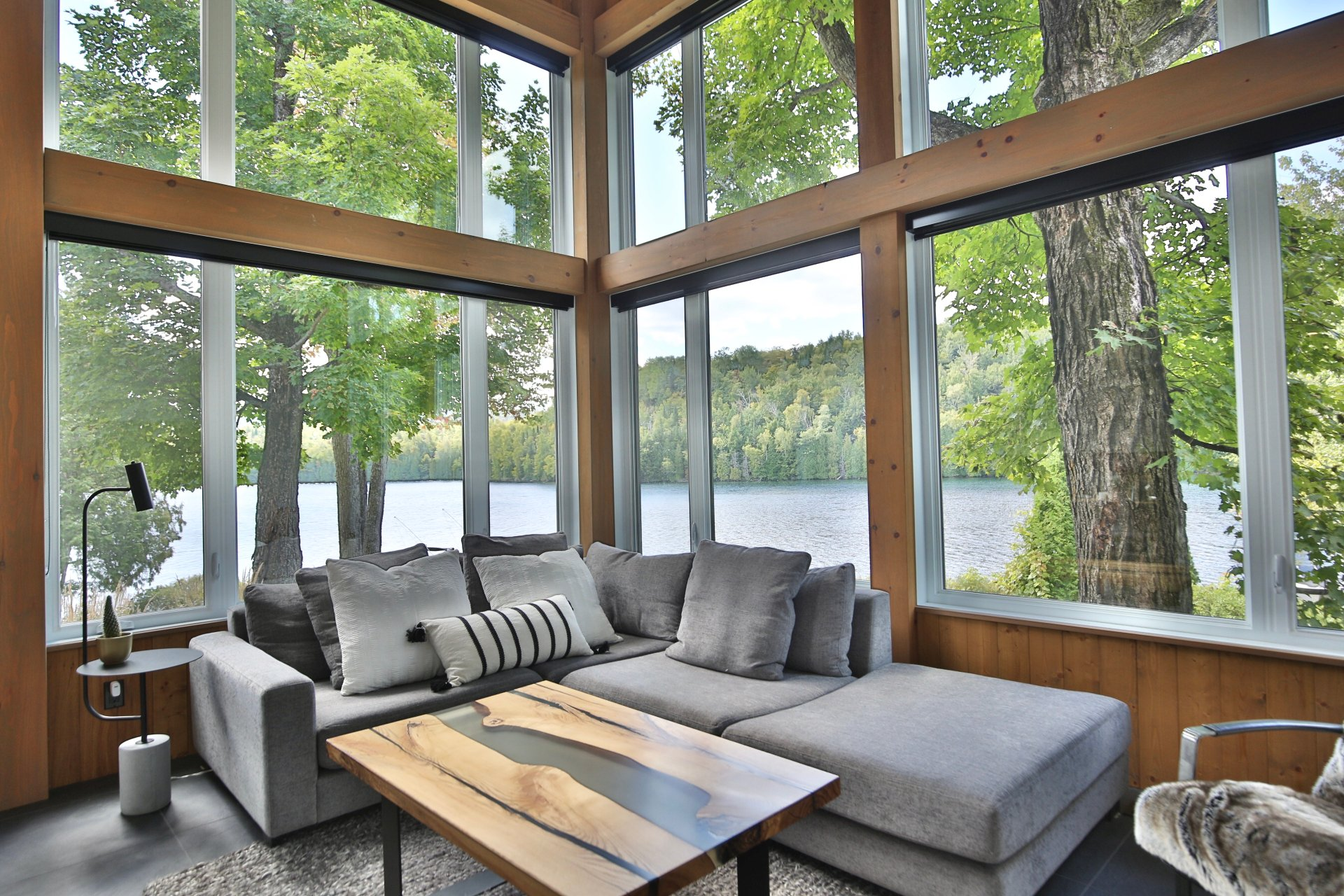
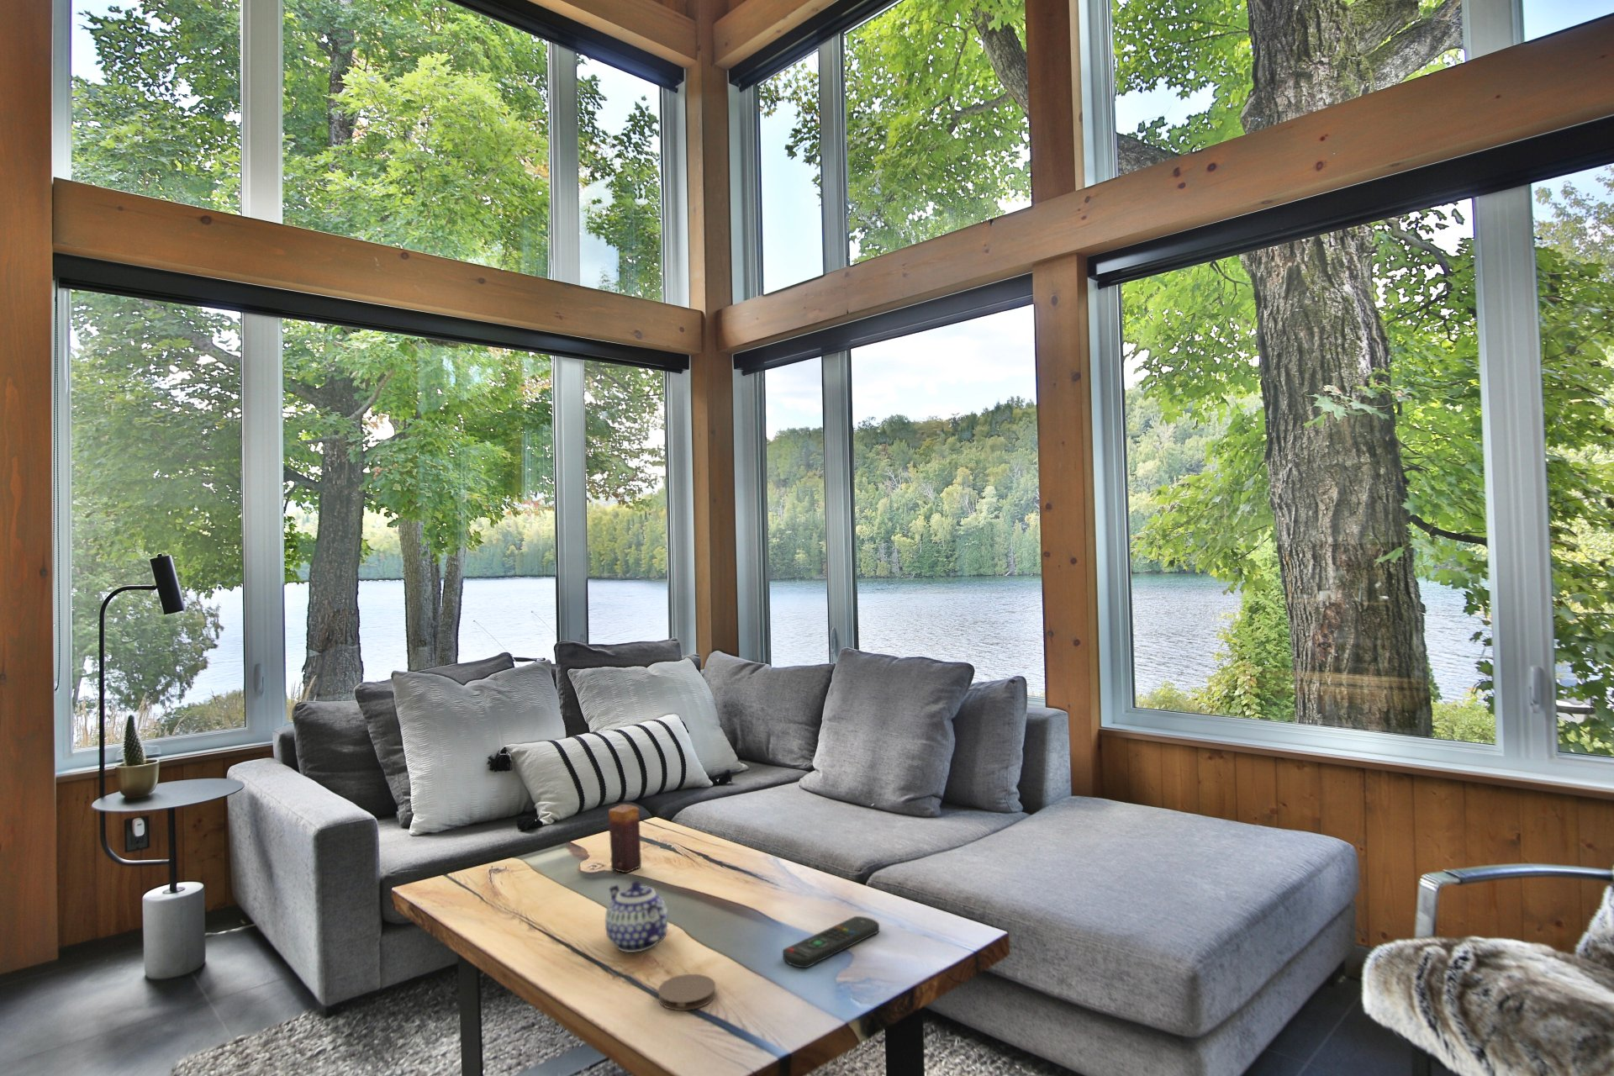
+ coaster [657,974,717,1011]
+ teapot [604,880,668,954]
+ candle [608,803,642,873]
+ remote control [782,915,880,968]
